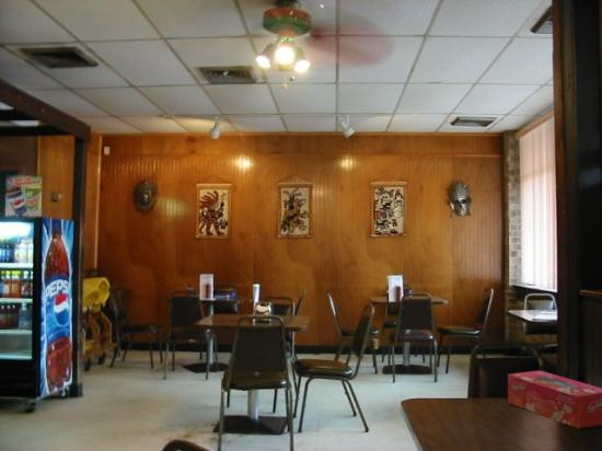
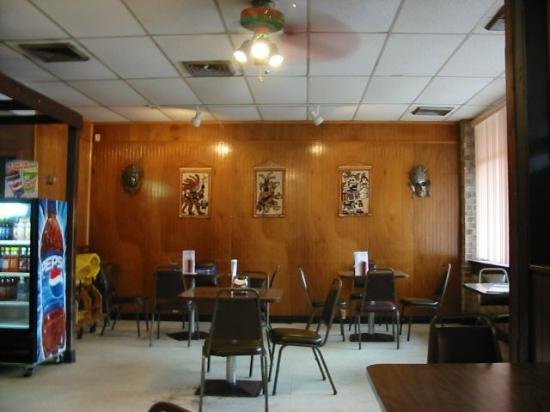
- tissue box [507,370,602,429]
